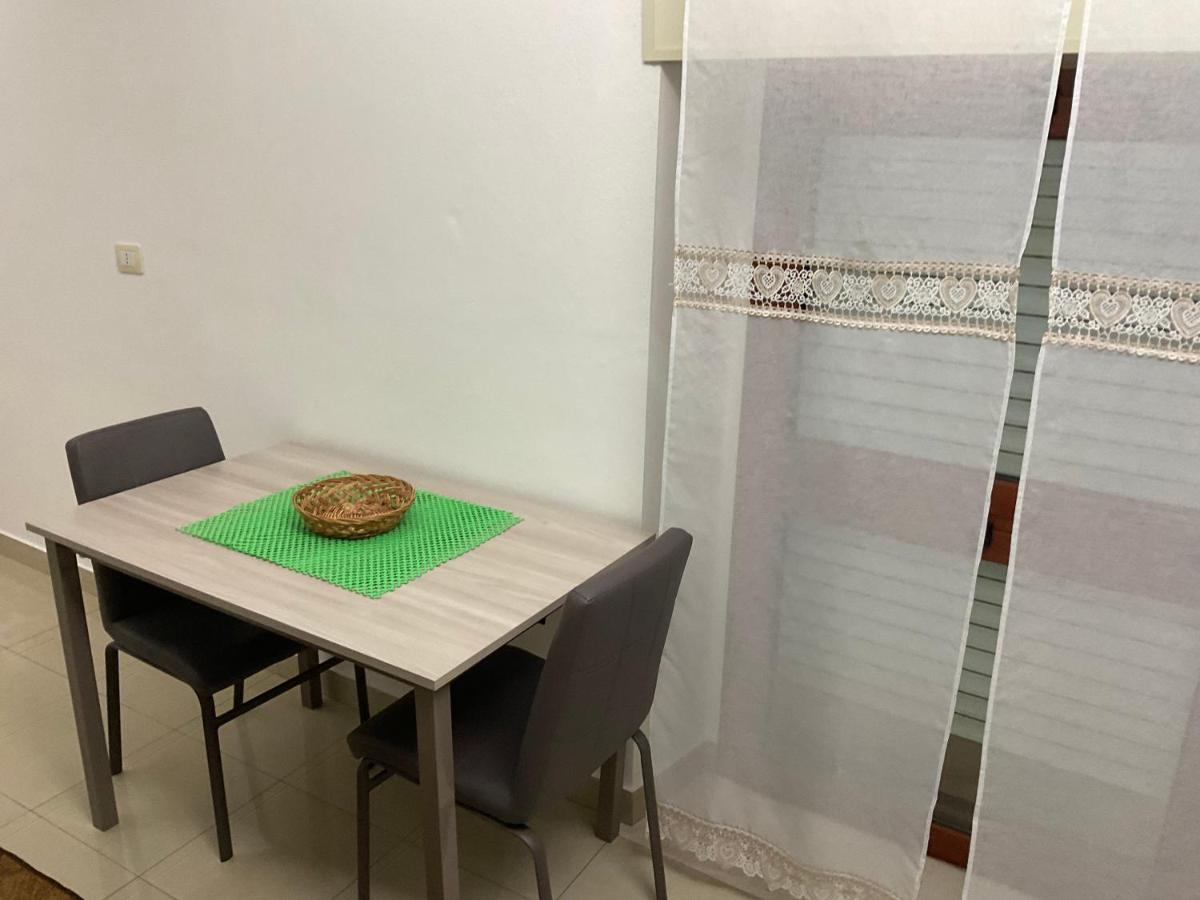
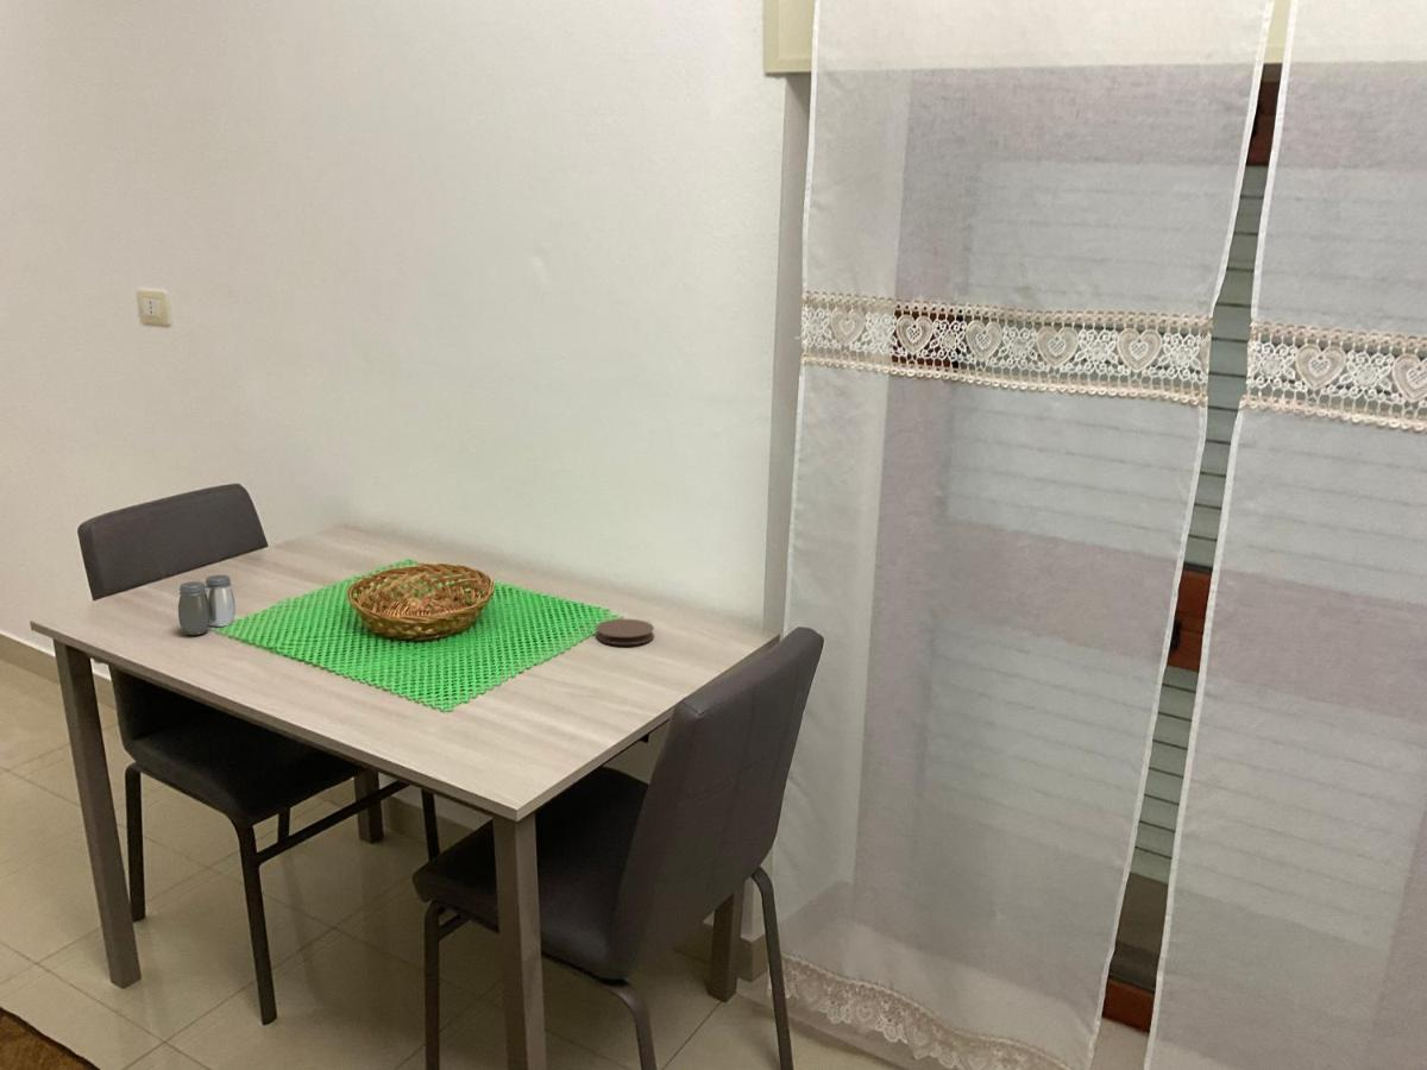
+ salt and pepper shaker [177,574,237,636]
+ coaster [595,618,655,646]
